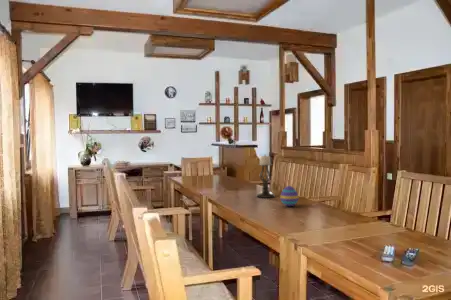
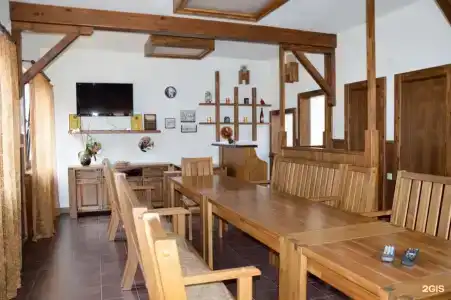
- decorative egg [279,185,299,207]
- candle holder [255,154,275,199]
